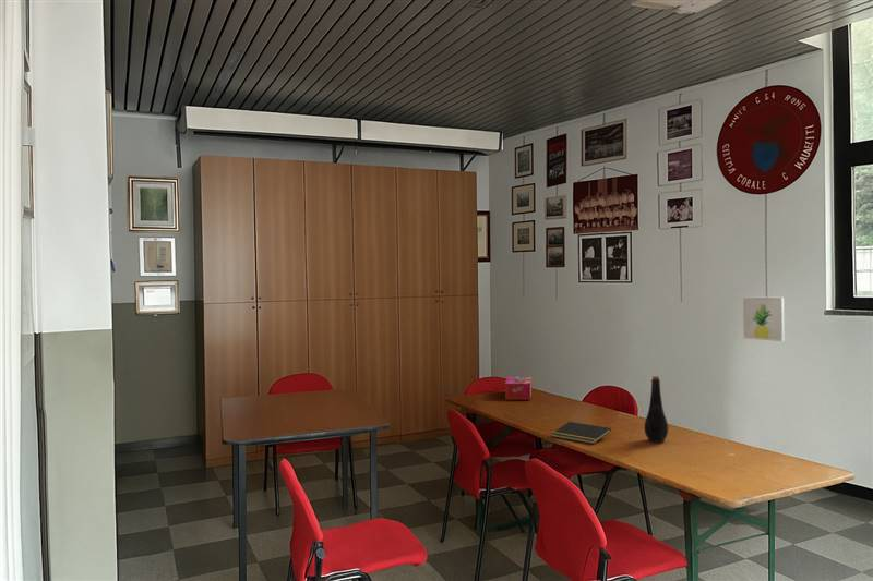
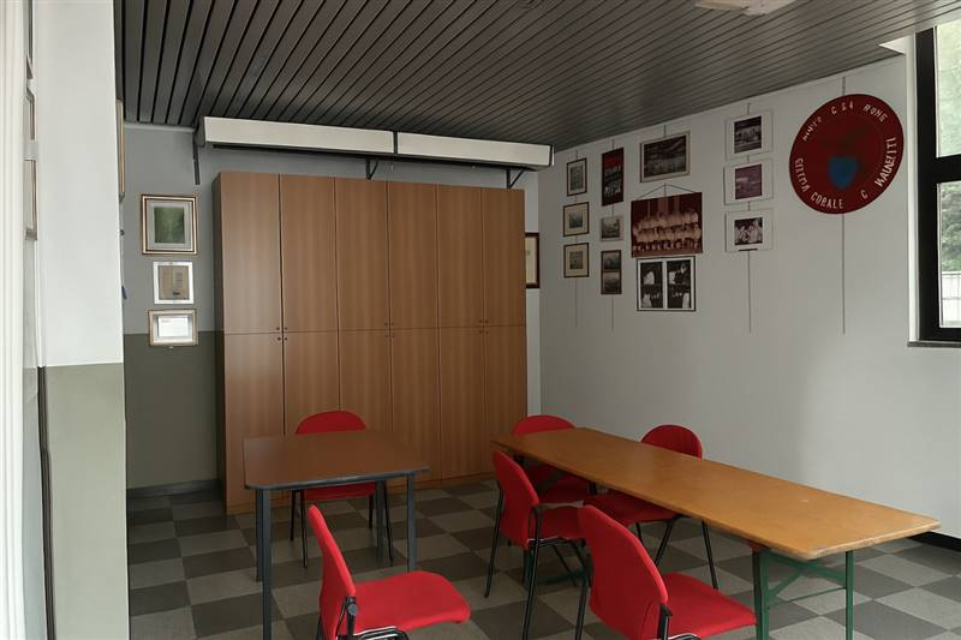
- bottle [644,375,669,444]
- notepad [551,421,612,445]
- wall art [742,295,785,342]
- tissue box [504,376,533,401]
